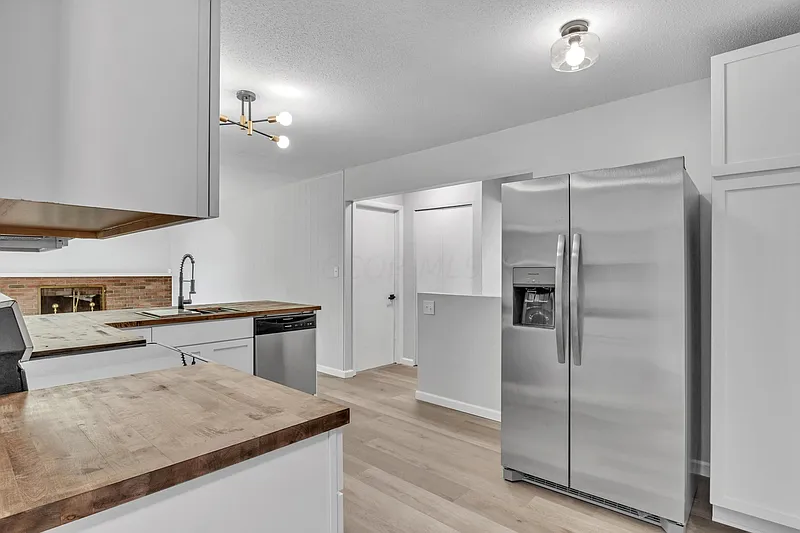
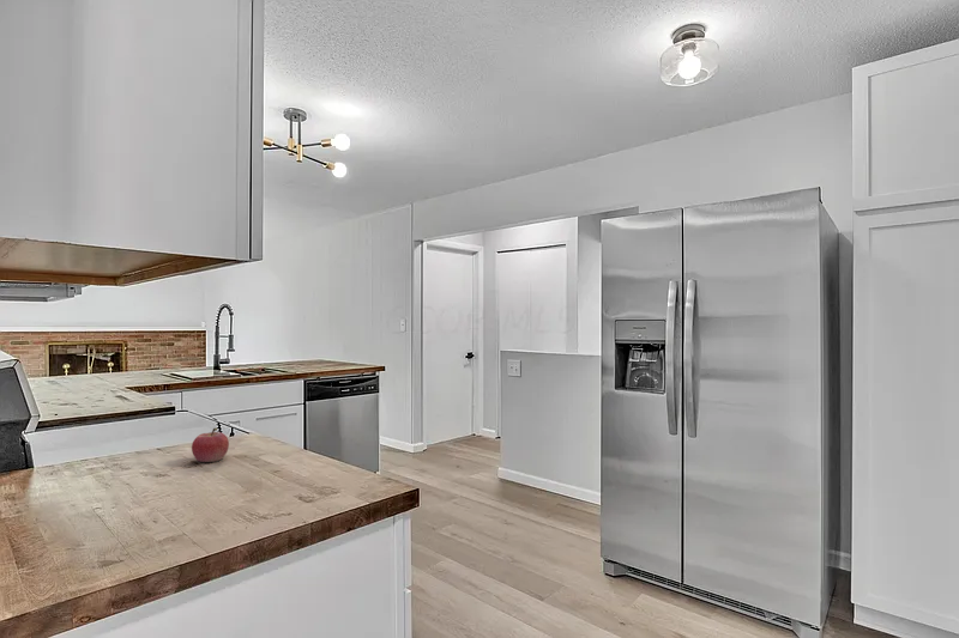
+ fruit [191,426,230,463]
